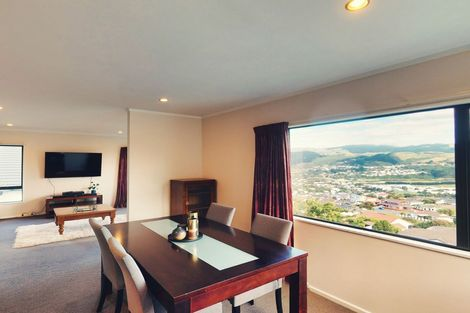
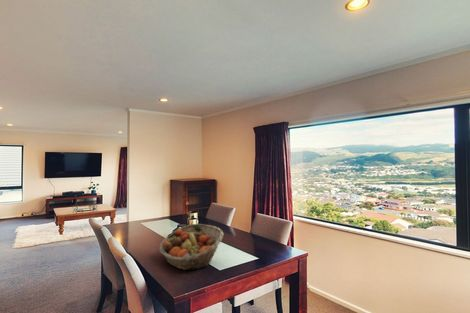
+ fruit basket [158,223,224,271]
